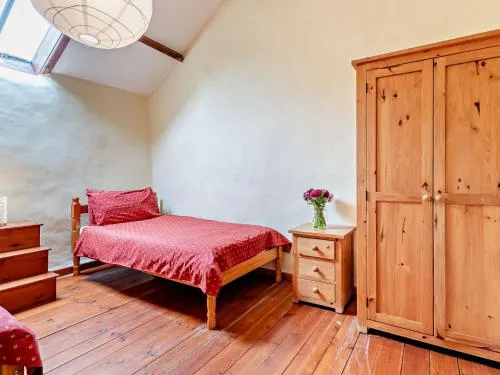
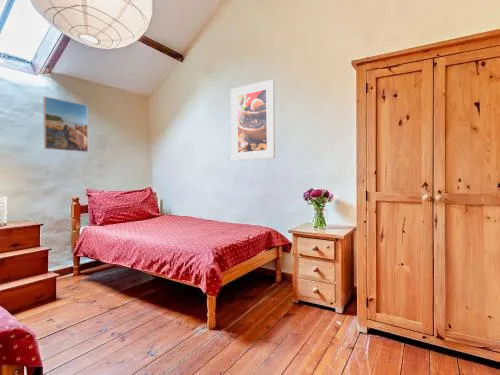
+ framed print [42,95,89,153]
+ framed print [230,78,276,162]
